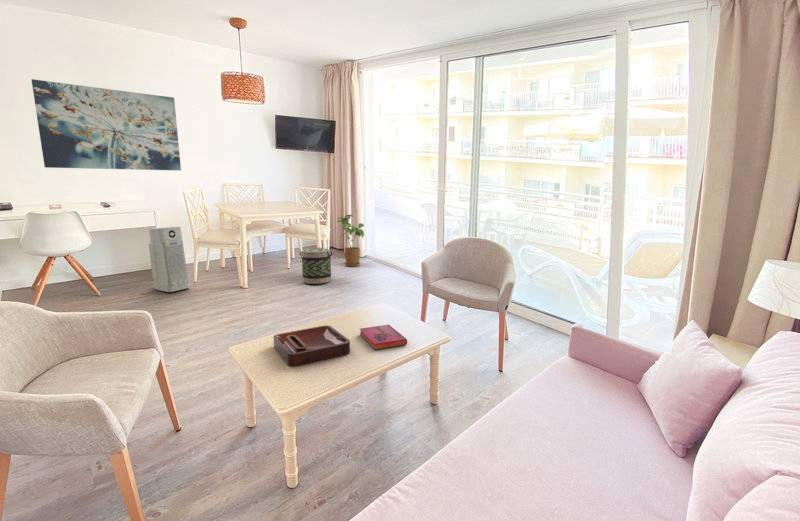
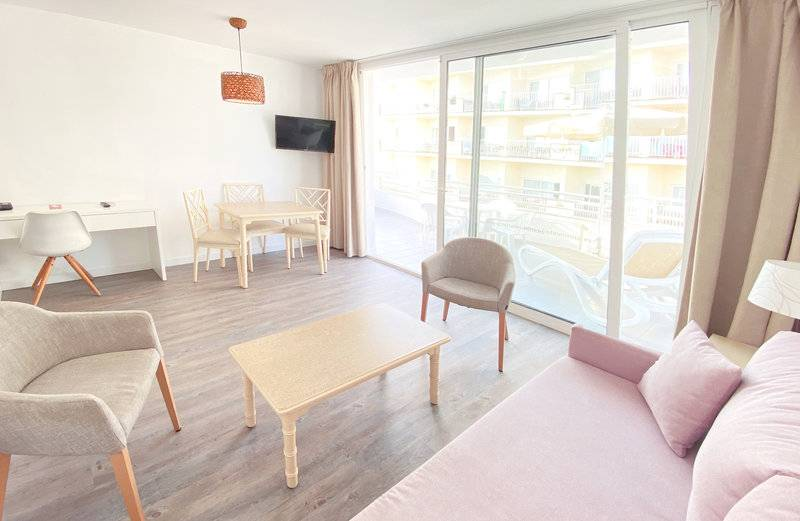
- decorative tray [272,324,351,368]
- wall art [31,78,182,172]
- hardback book [359,323,408,351]
- air purifier [148,226,190,293]
- house plant [336,214,365,267]
- basket [299,246,333,285]
